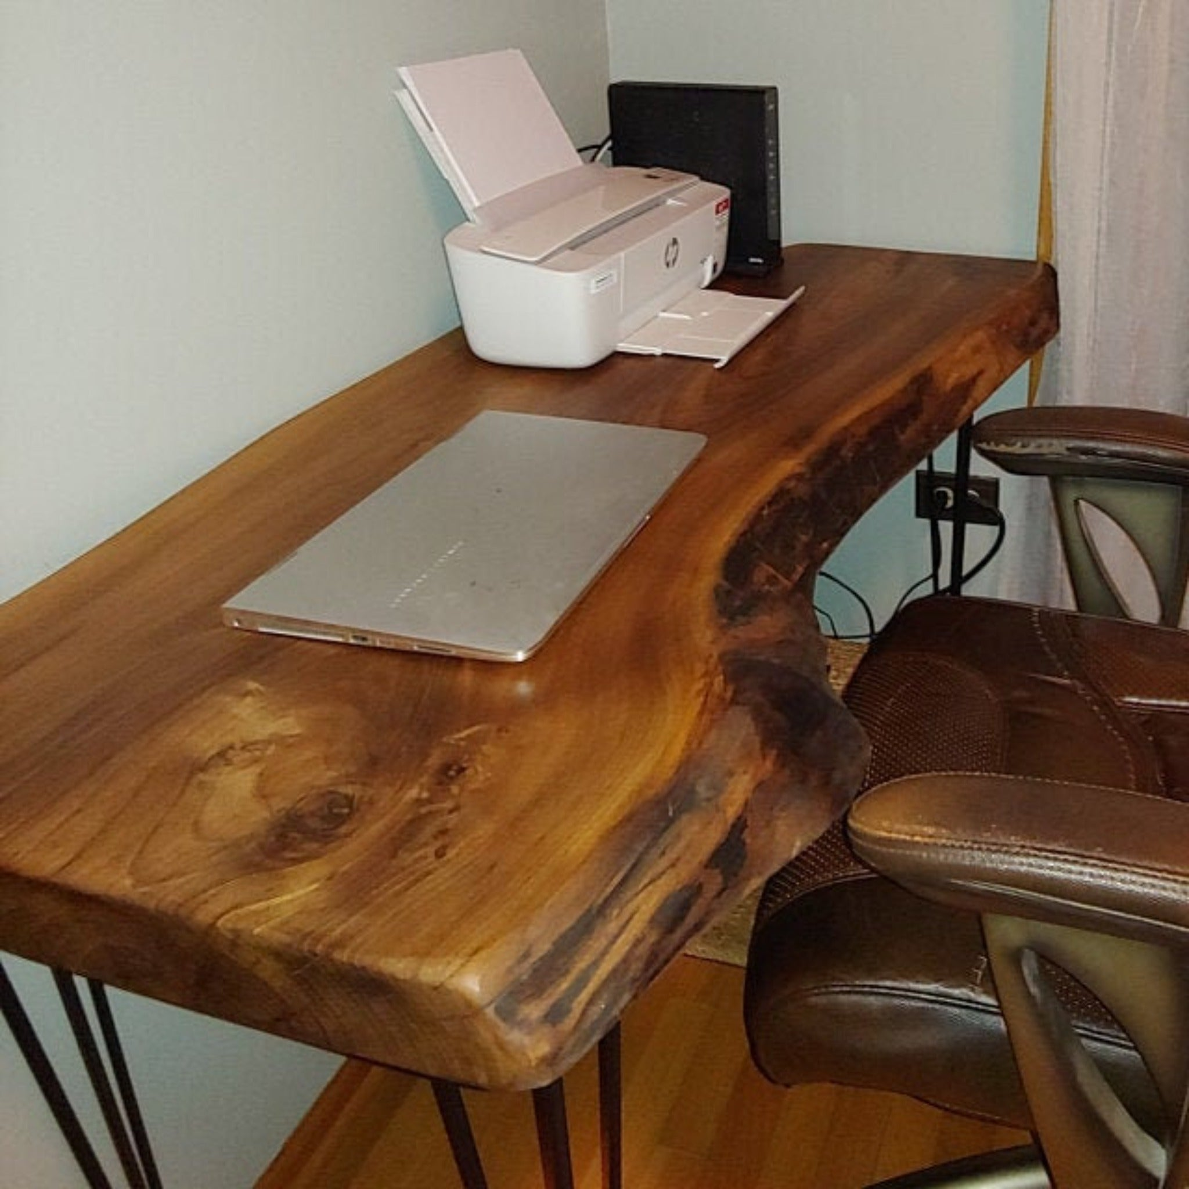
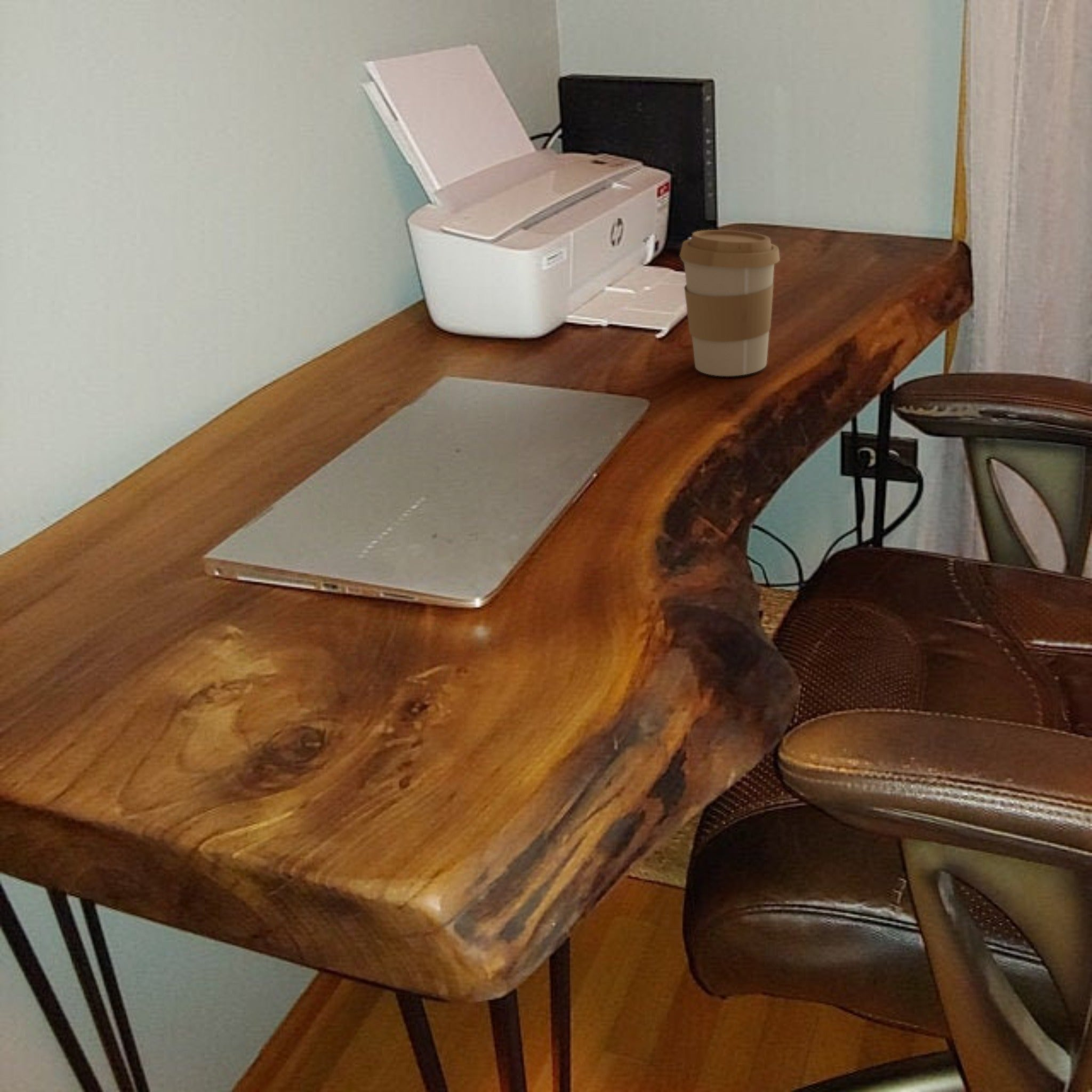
+ coffee cup [679,229,781,377]
